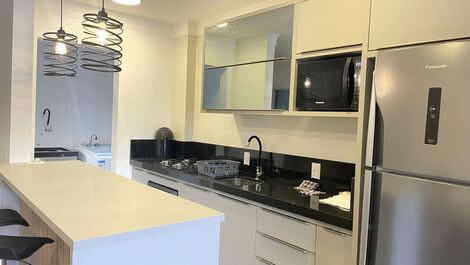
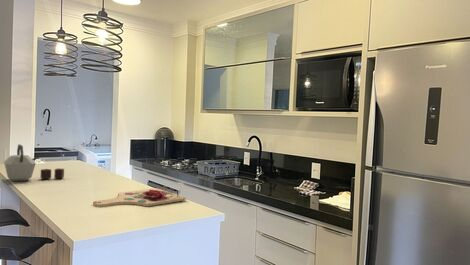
+ kettle [3,143,65,182]
+ cutting board [92,185,187,208]
